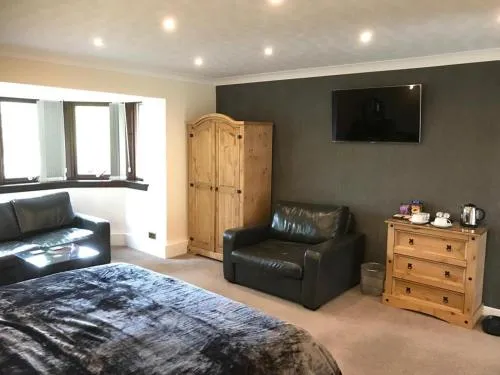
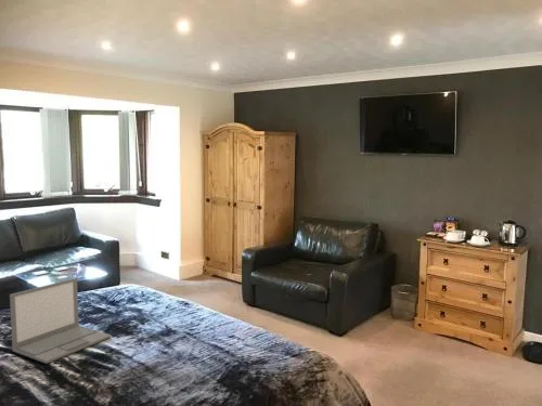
+ laptop [9,277,112,365]
